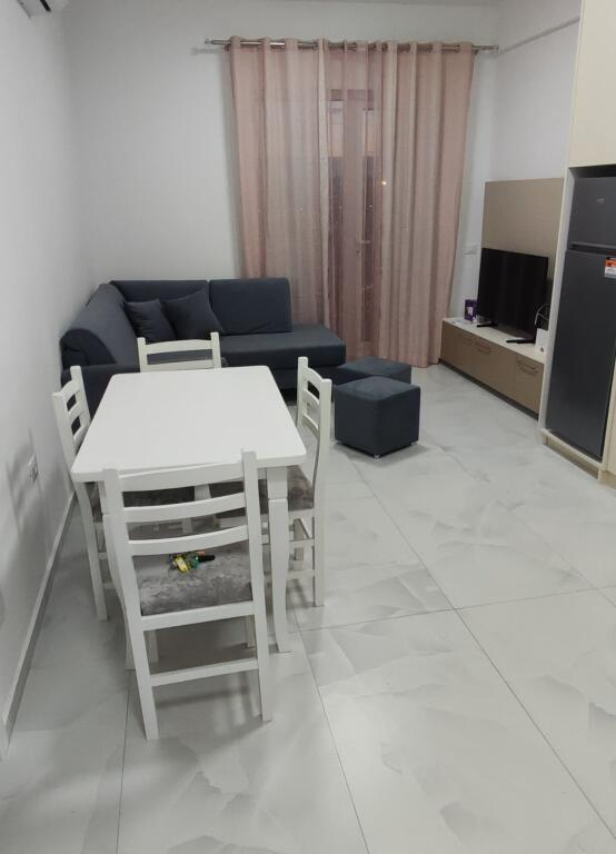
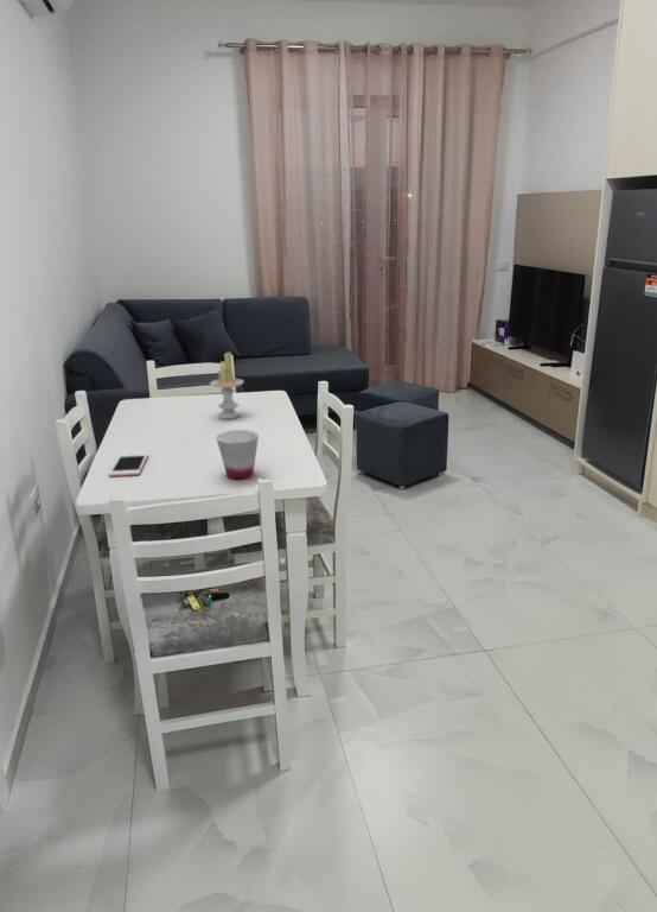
+ cup [215,429,260,480]
+ cell phone [108,451,149,477]
+ candle [209,352,245,420]
